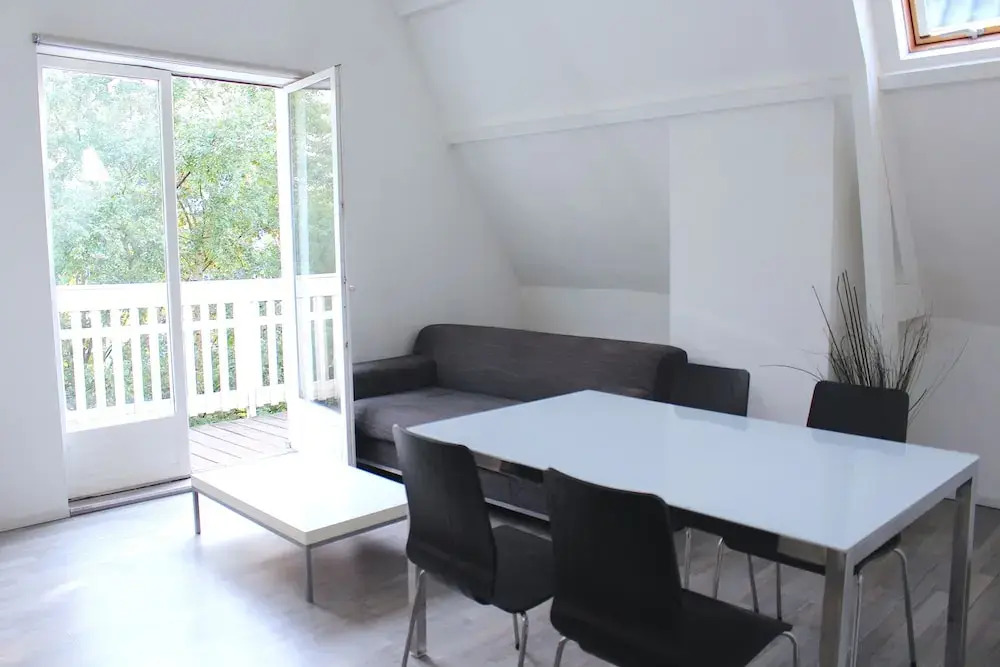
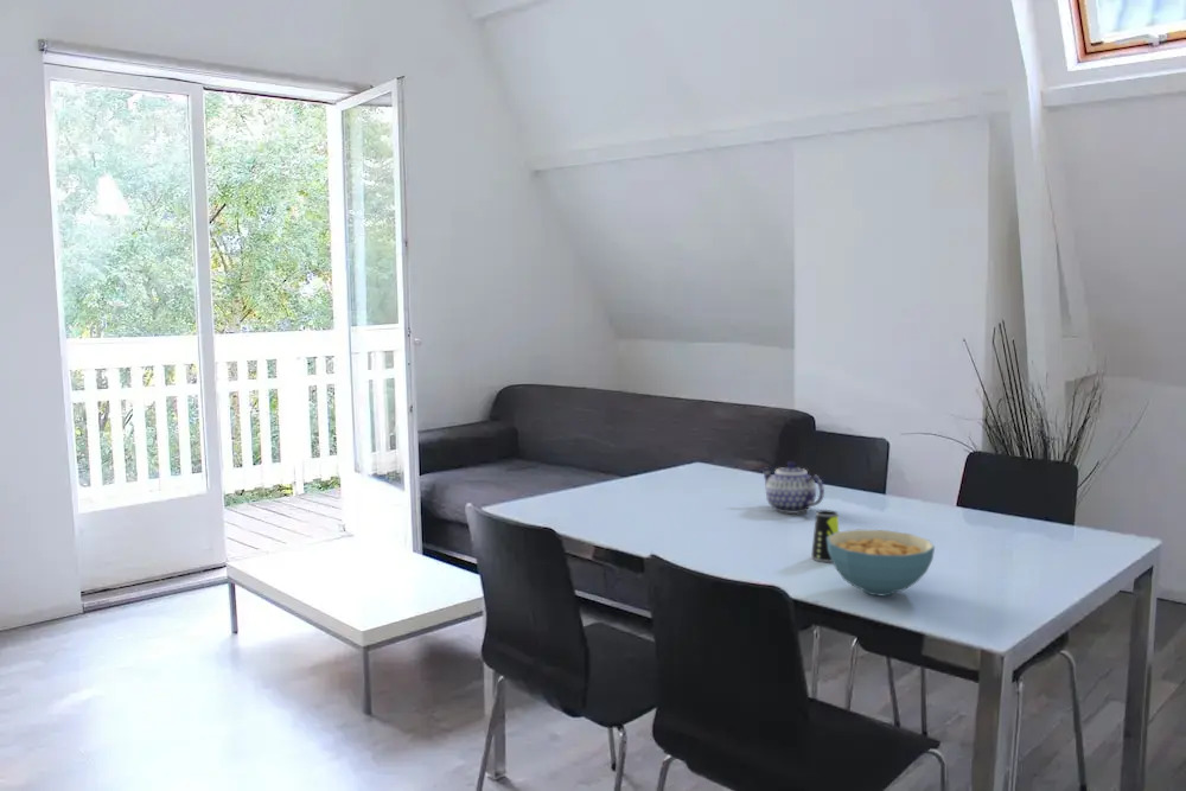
+ cup [810,509,840,563]
+ cereal bowl [827,529,936,597]
+ teapot [760,460,825,515]
